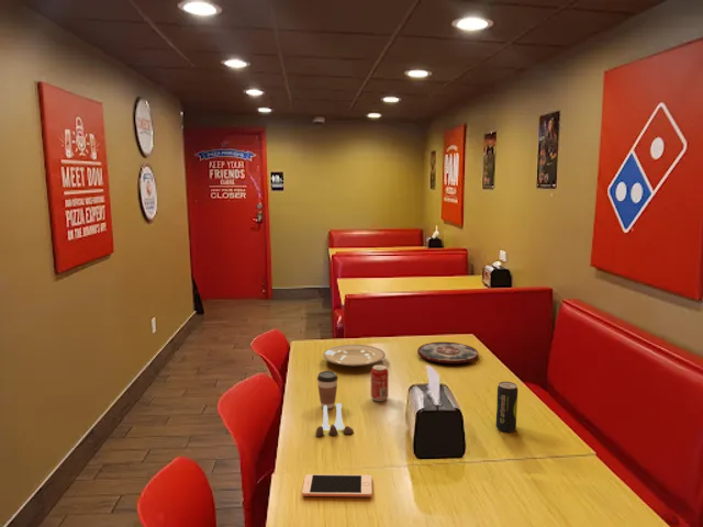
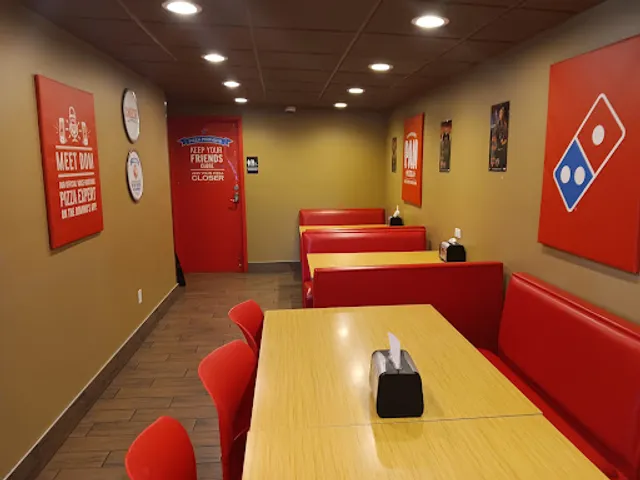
- coffee cup [316,370,339,410]
- plate [416,341,480,365]
- beverage can [494,381,518,434]
- cell phone [301,473,373,498]
- salt and pepper shaker set [315,402,355,437]
- beverage can [370,363,390,402]
- plate [322,344,387,368]
